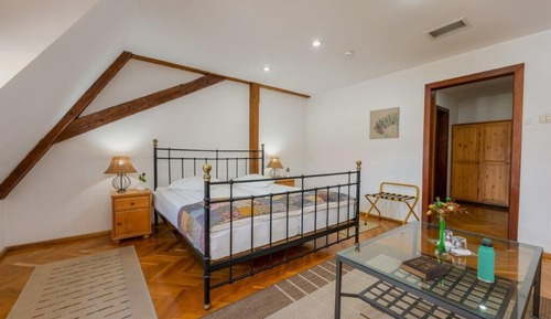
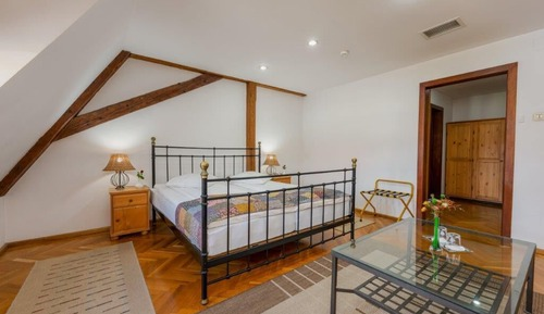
- thermos bottle [476,237,496,284]
- wall art [368,106,401,140]
- hardback book [400,255,449,283]
